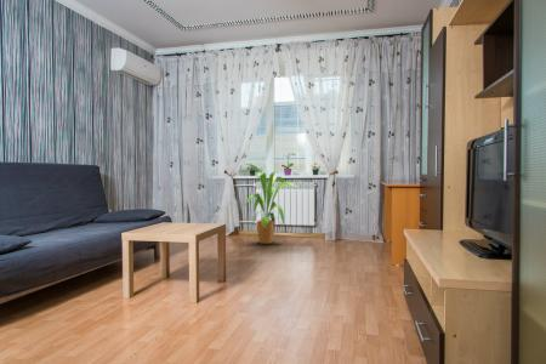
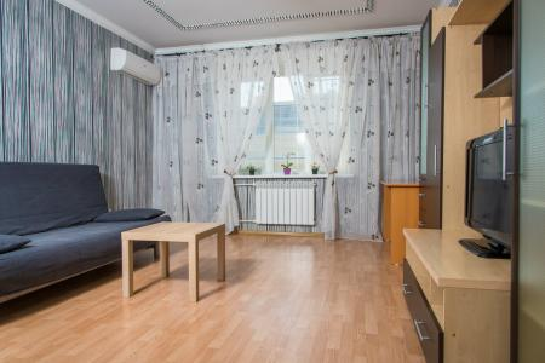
- house plant [244,163,301,245]
